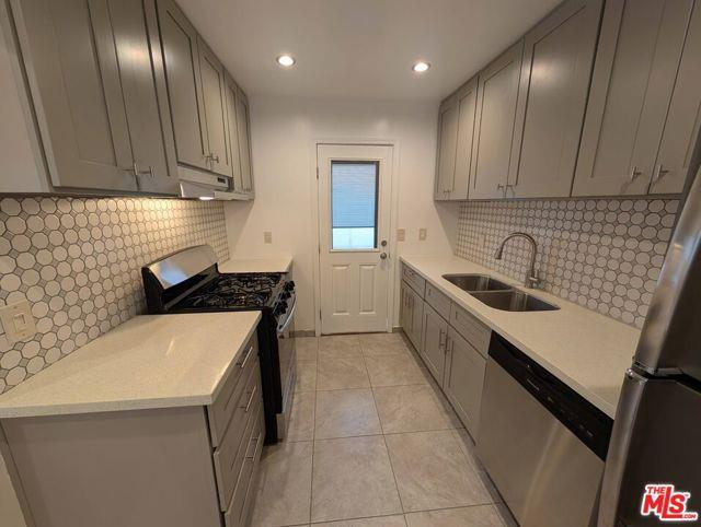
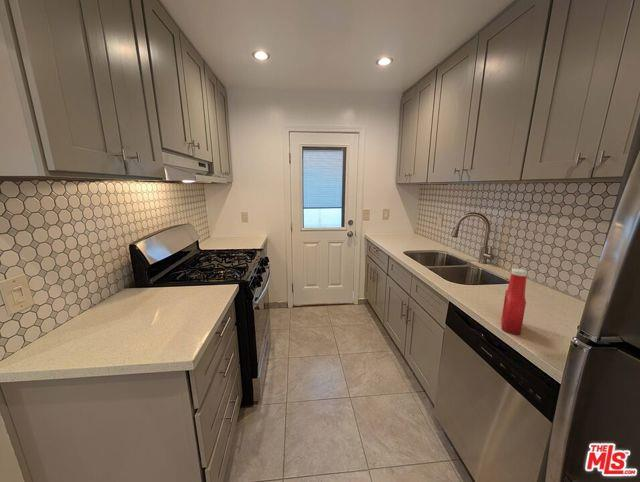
+ soap bottle [501,268,528,336]
